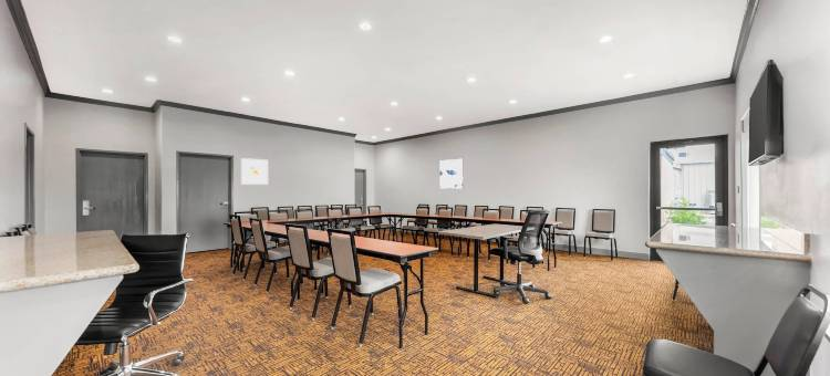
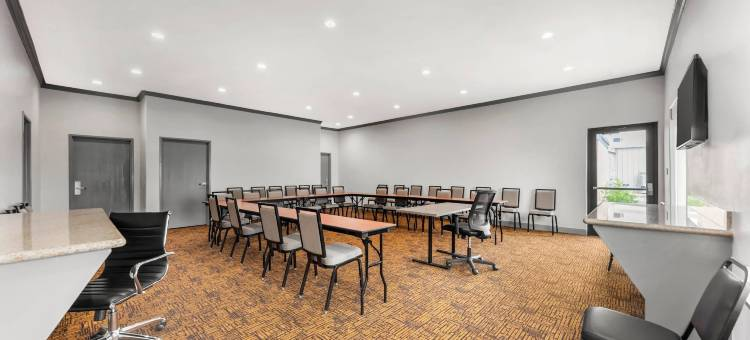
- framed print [240,157,269,186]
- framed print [438,157,464,190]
